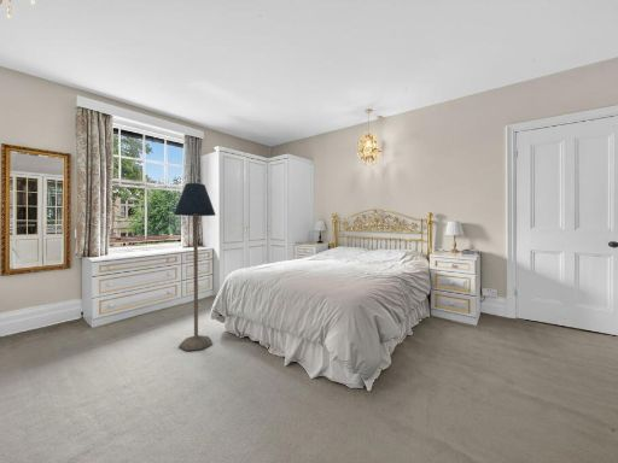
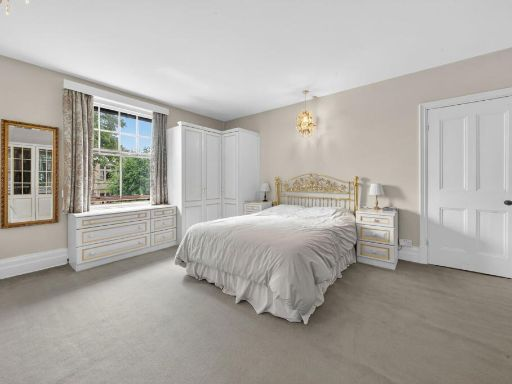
- floor lamp [173,182,216,352]
